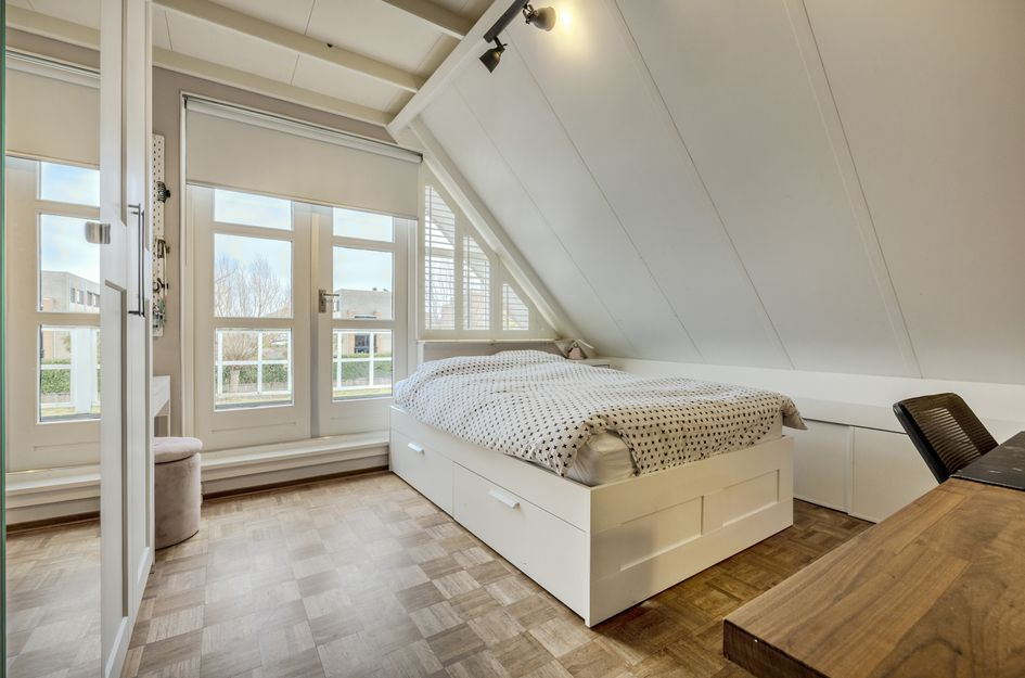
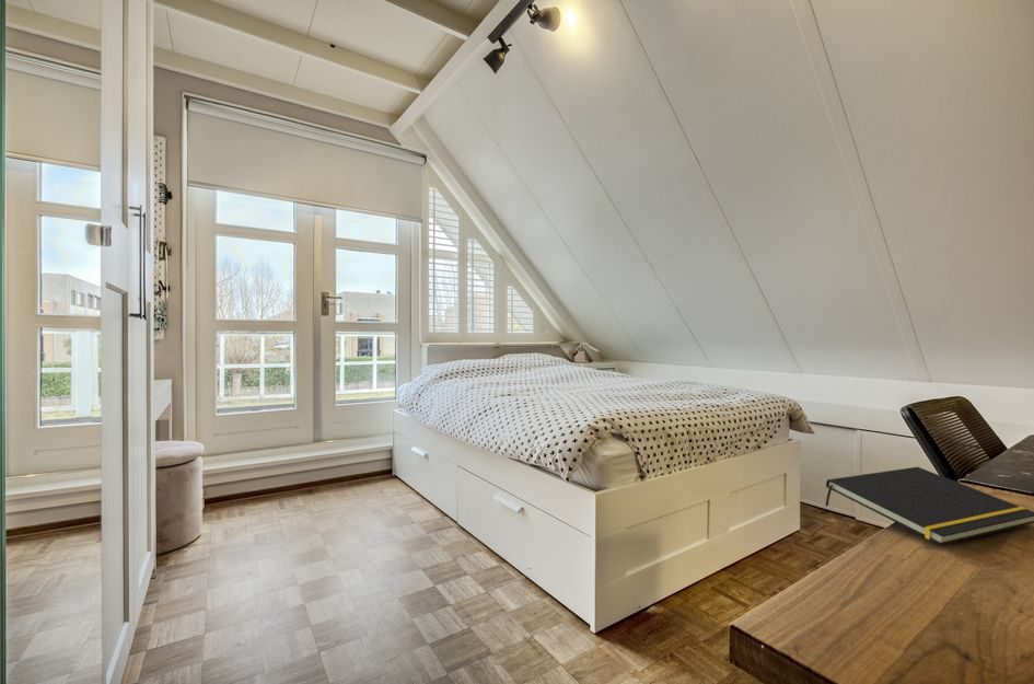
+ notepad [824,466,1034,546]
